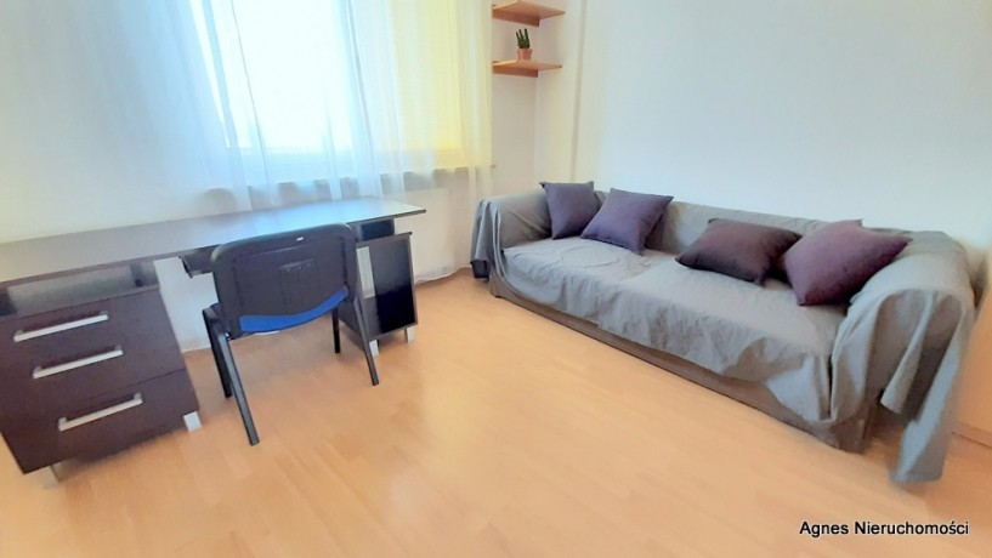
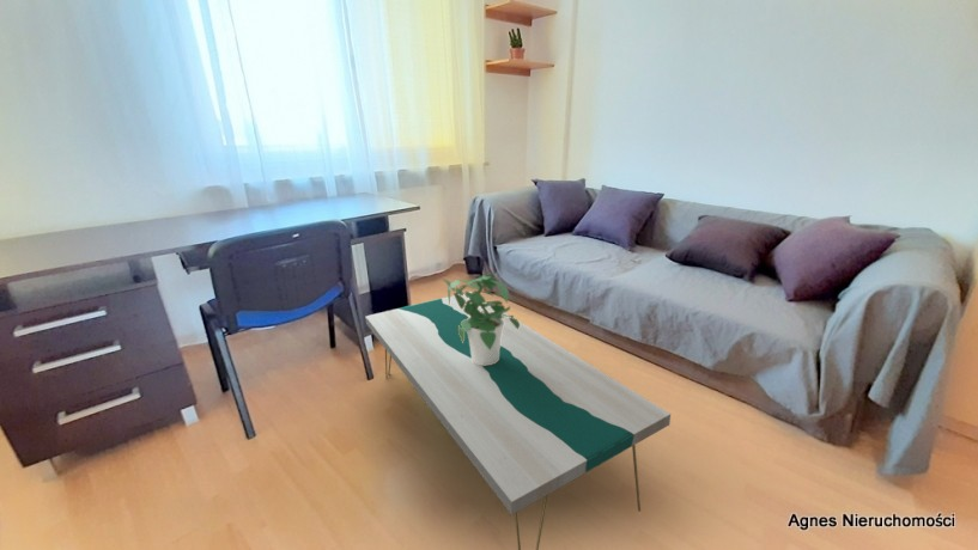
+ potted plant [442,273,520,366]
+ coffee table [364,291,672,550]
